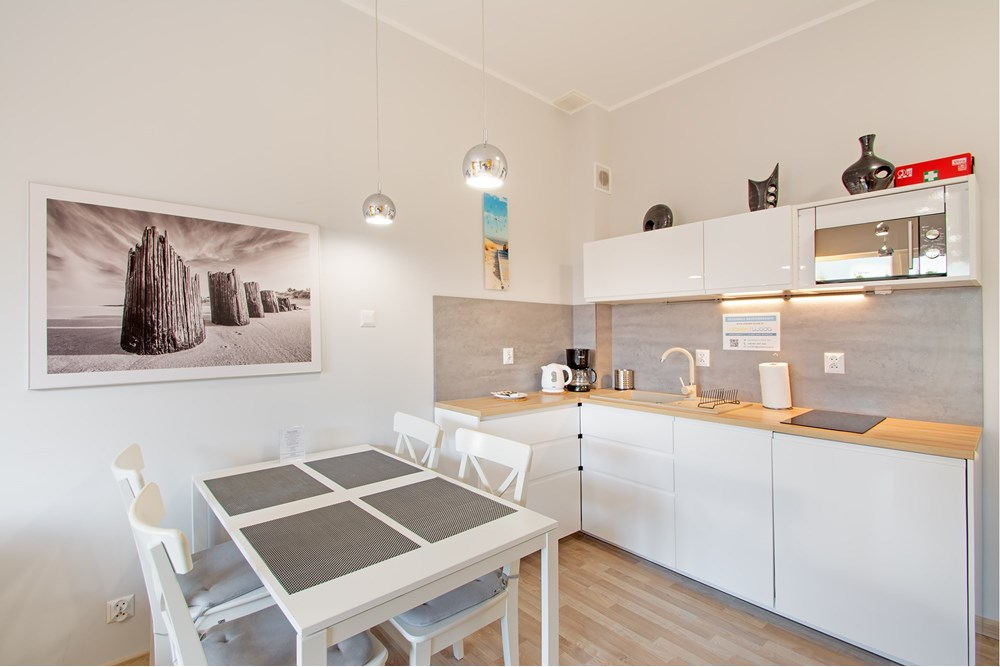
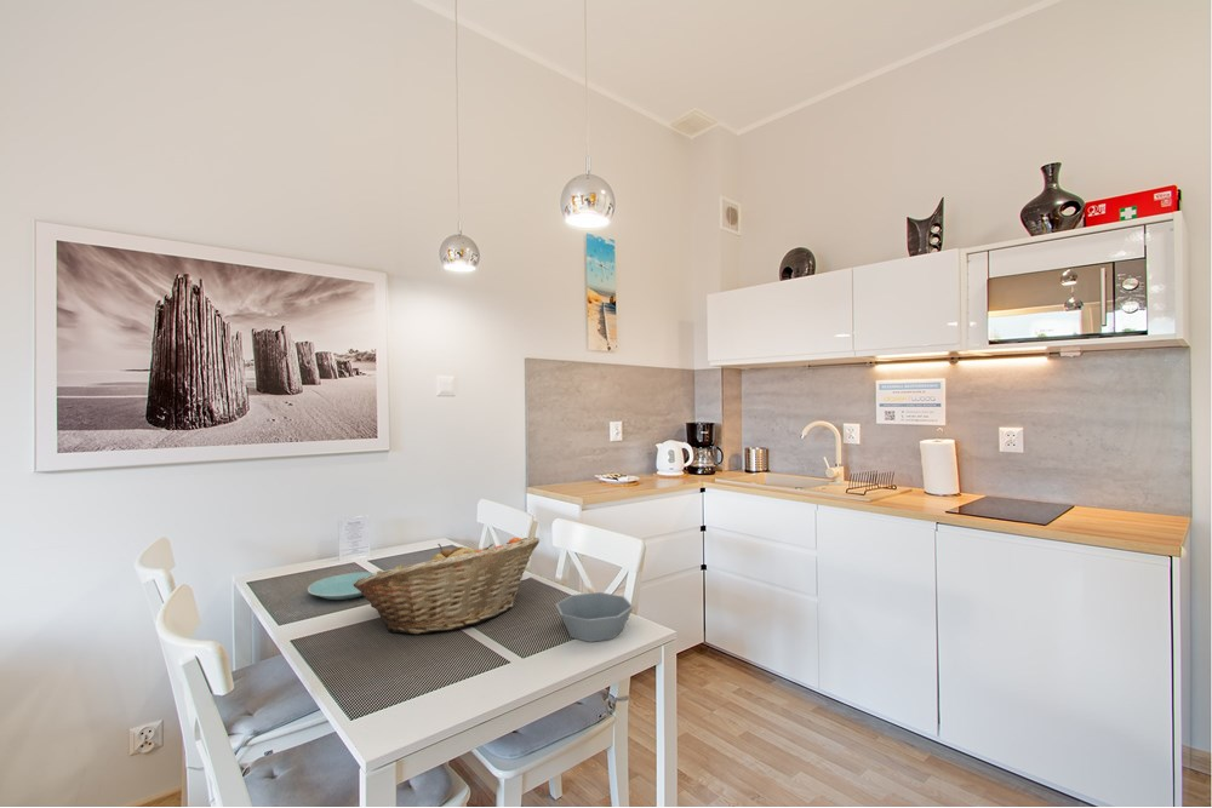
+ plate [307,571,377,601]
+ fruit basket [353,535,541,635]
+ bowl [555,591,634,643]
